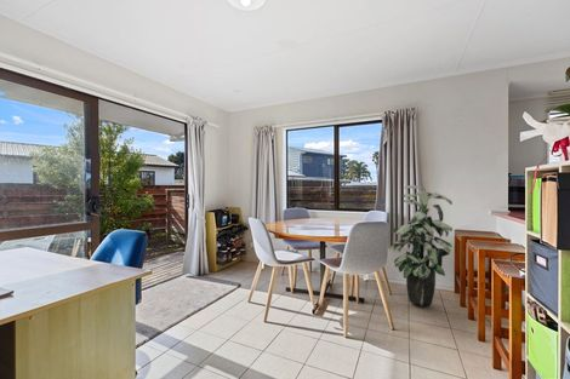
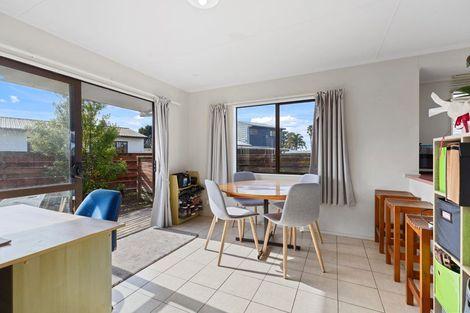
- indoor plant [389,184,454,308]
